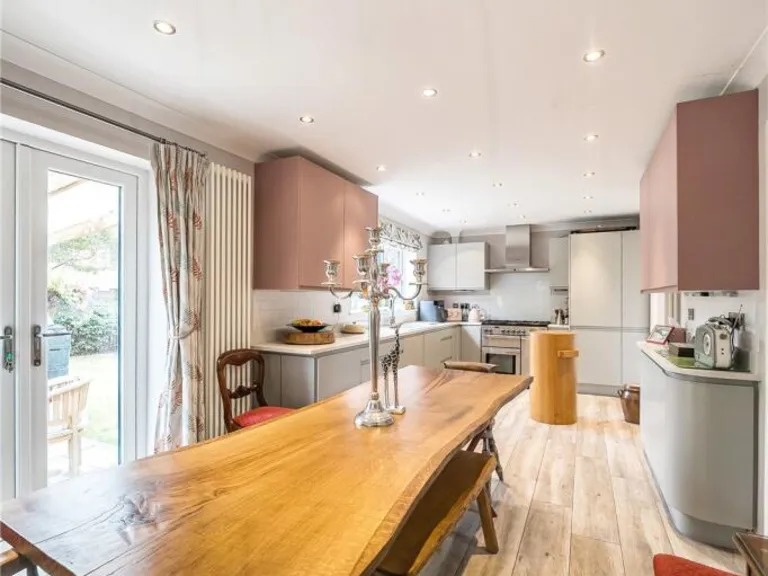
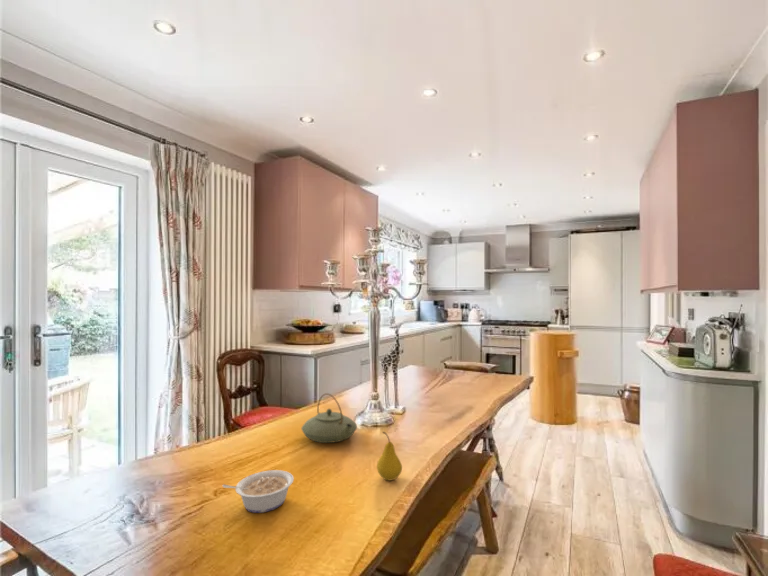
+ teapot [300,392,358,444]
+ fruit [376,430,403,481]
+ legume [221,469,295,514]
